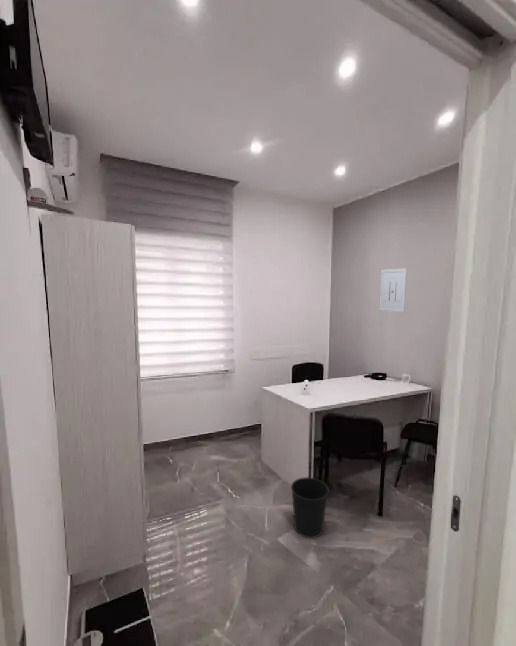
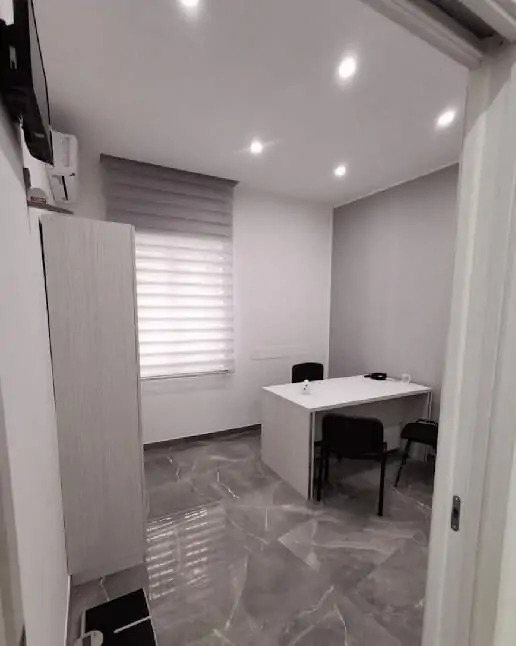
- wall art [379,267,408,313]
- wastebasket [290,476,329,539]
